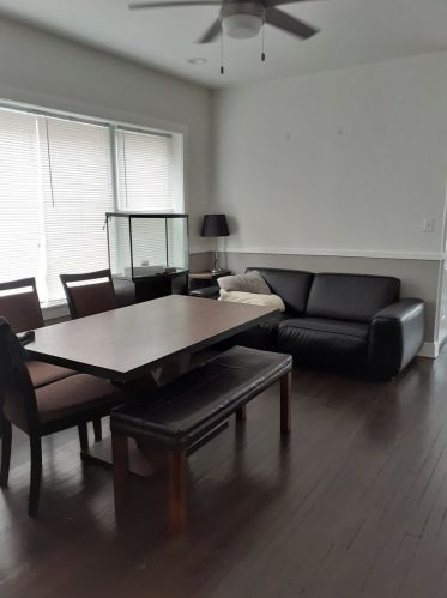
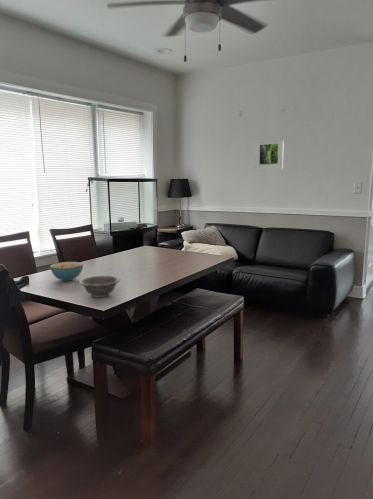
+ cereal bowl [49,261,84,282]
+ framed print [254,137,285,171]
+ decorative bowl [78,275,121,298]
